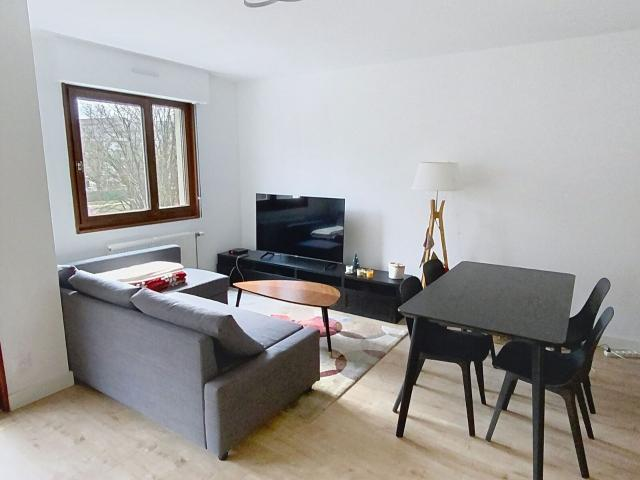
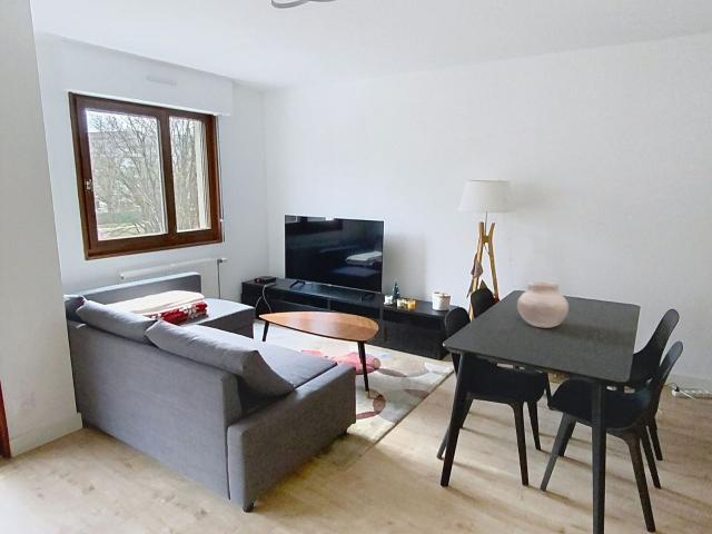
+ vase [516,280,570,329]
